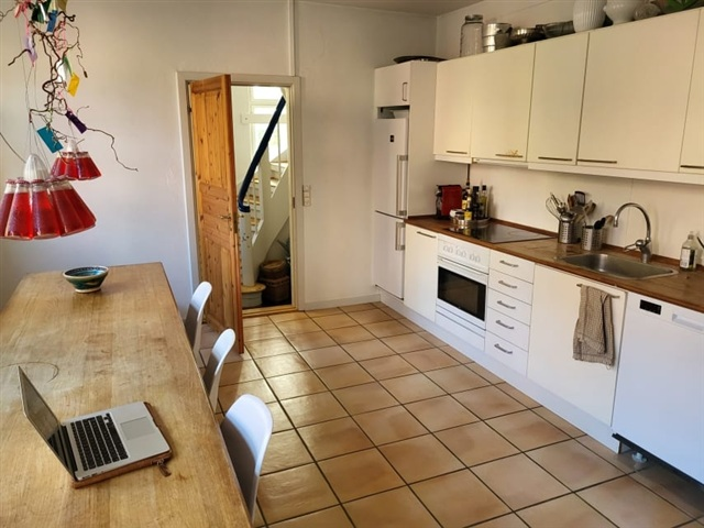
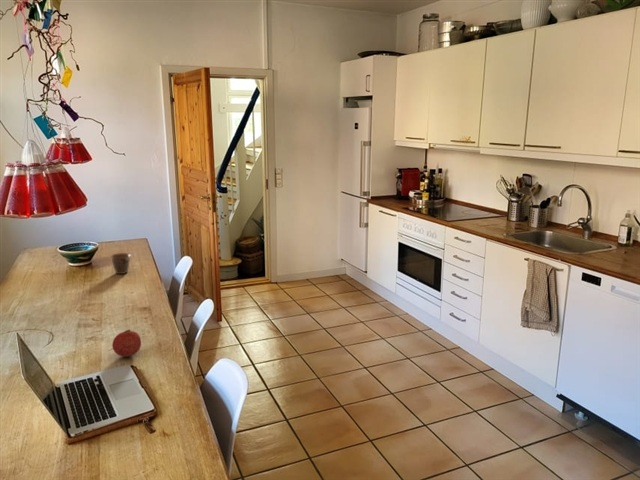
+ mug [110,252,131,275]
+ fruit [111,329,142,358]
